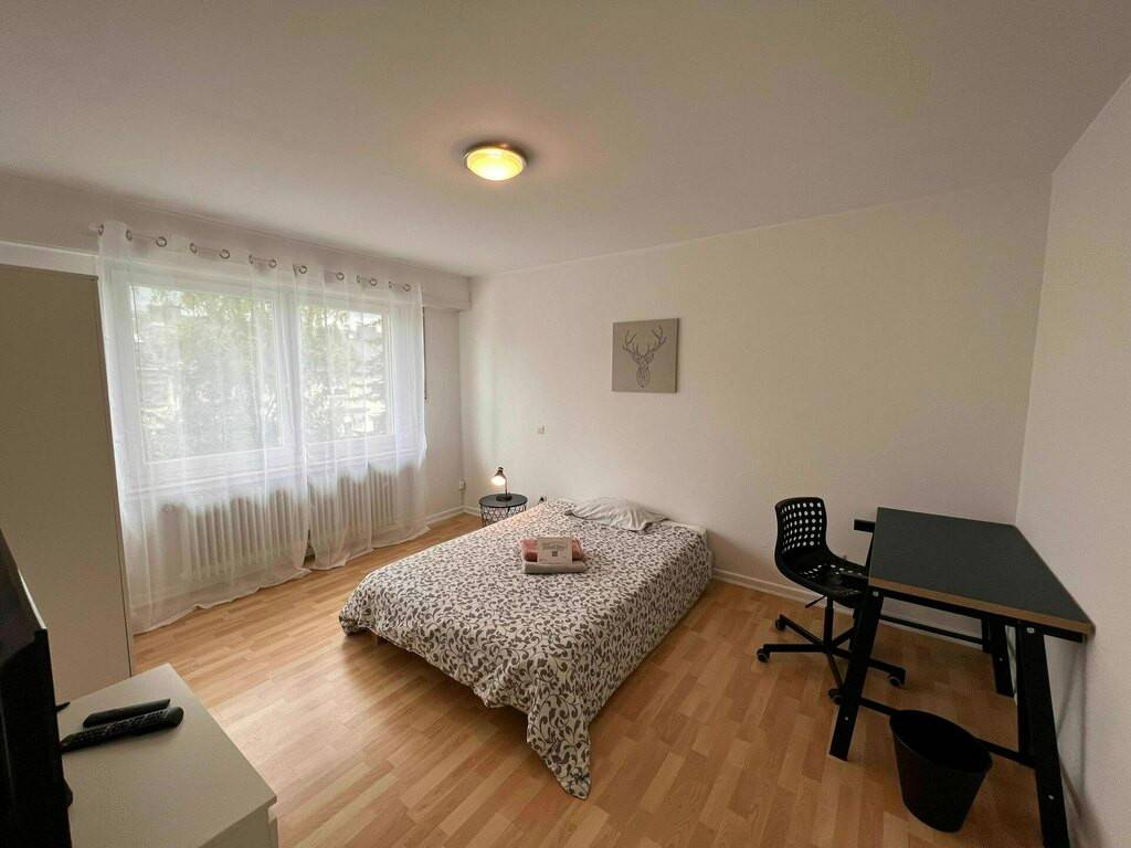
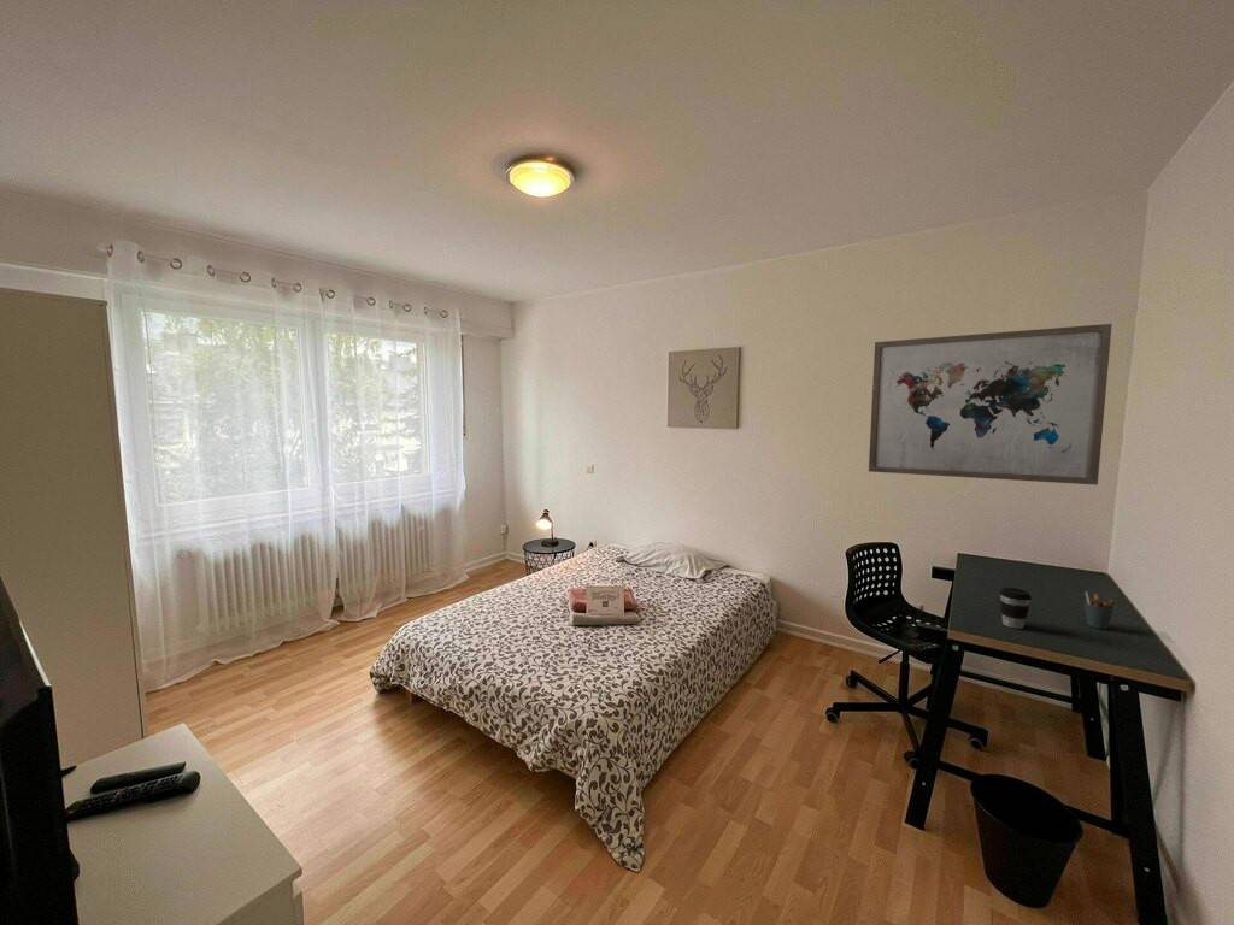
+ pen holder [1083,590,1117,630]
+ wall art [868,323,1113,487]
+ coffee cup [998,587,1033,630]
